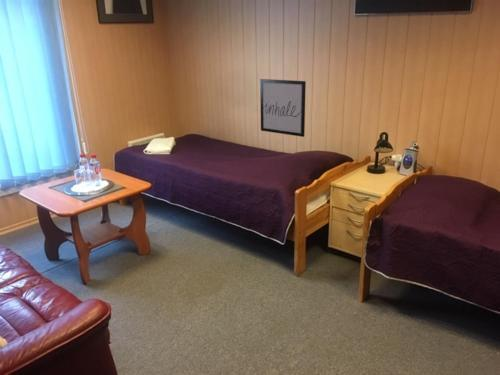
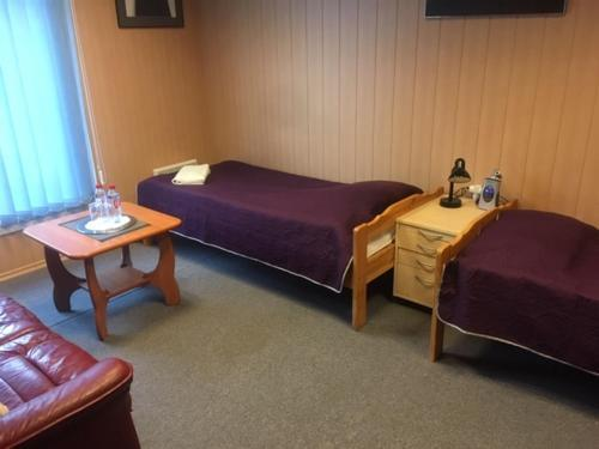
- wall art [259,78,307,138]
